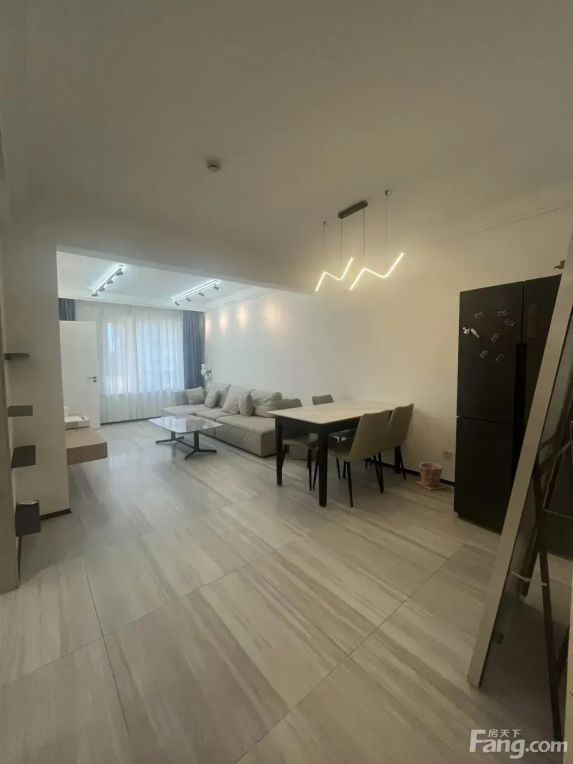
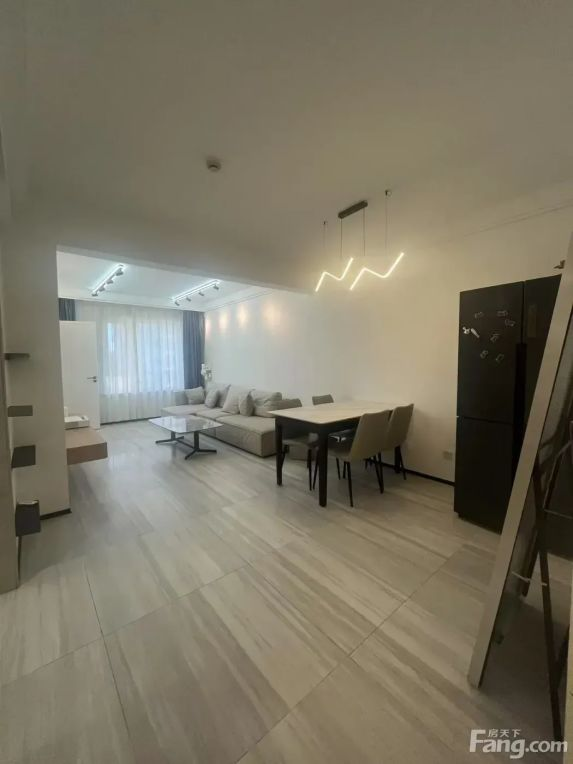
- plant pot [415,461,447,491]
